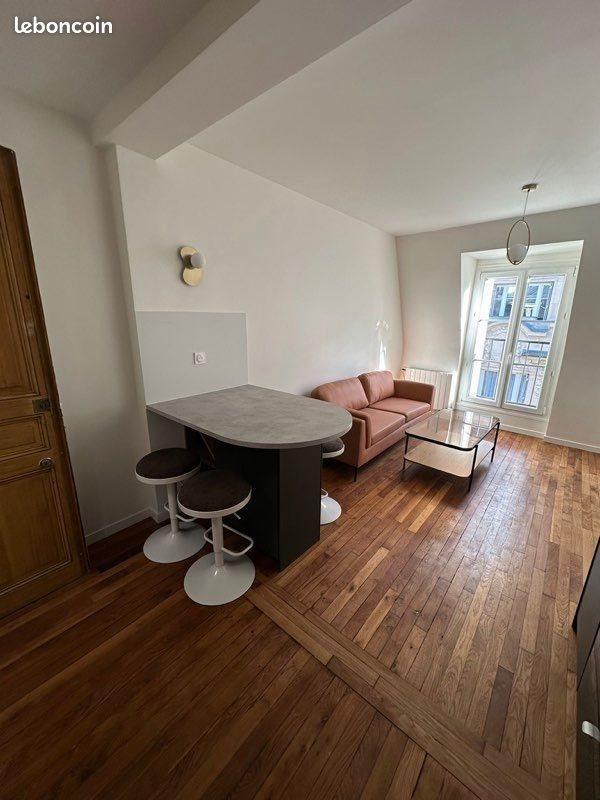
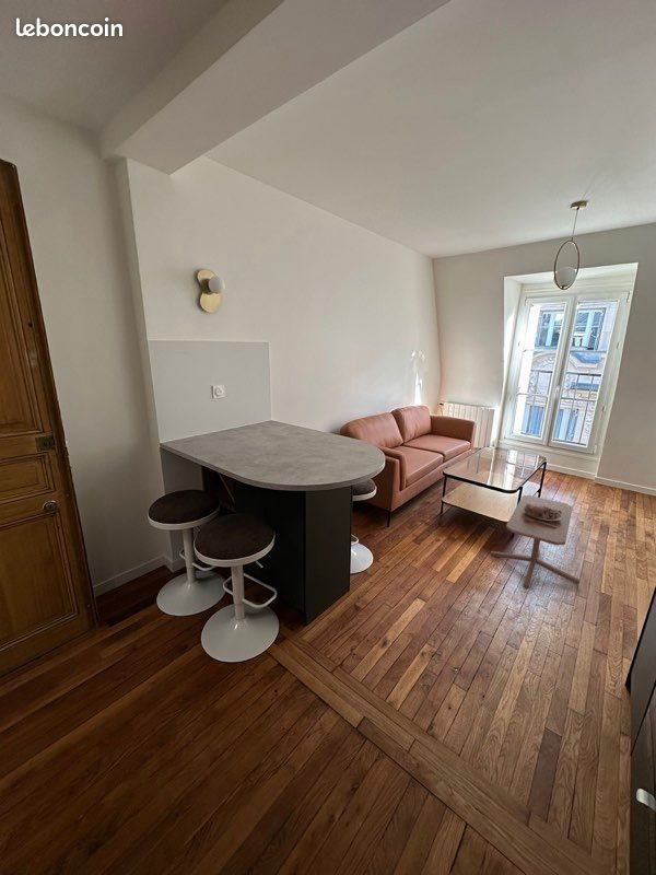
+ side table [490,494,582,590]
